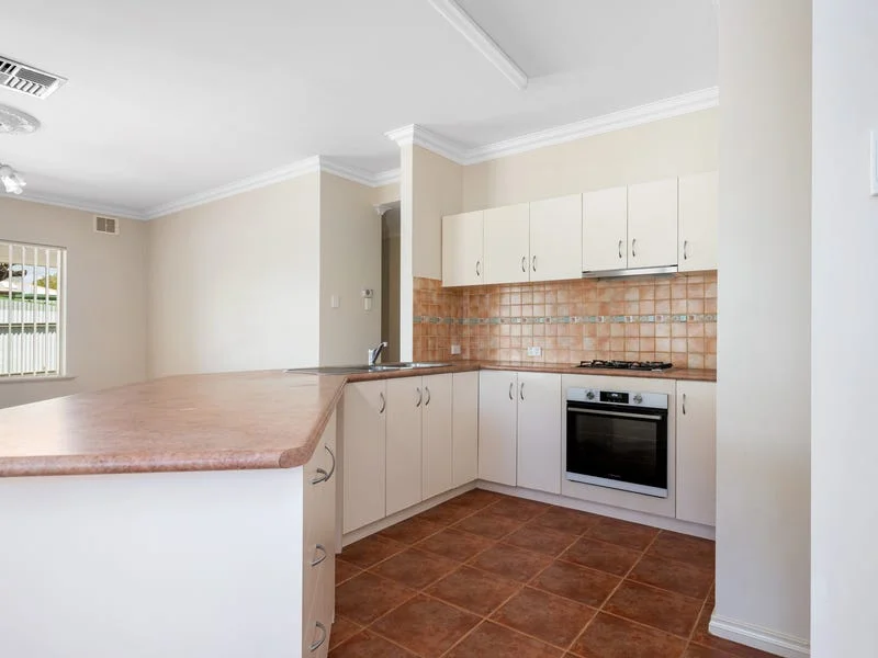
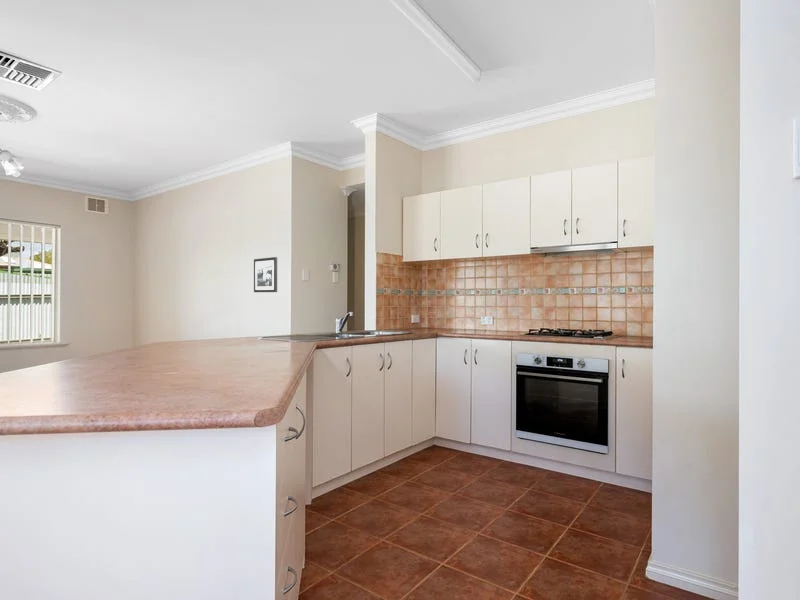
+ picture frame [253,256,278,293]
